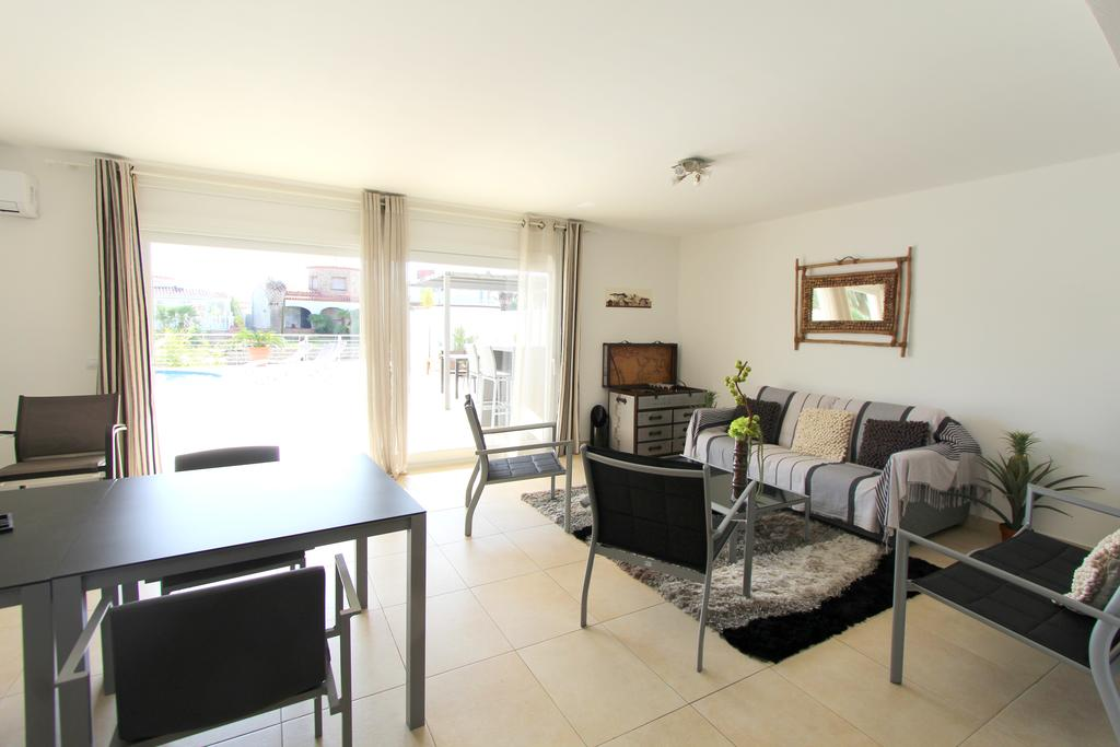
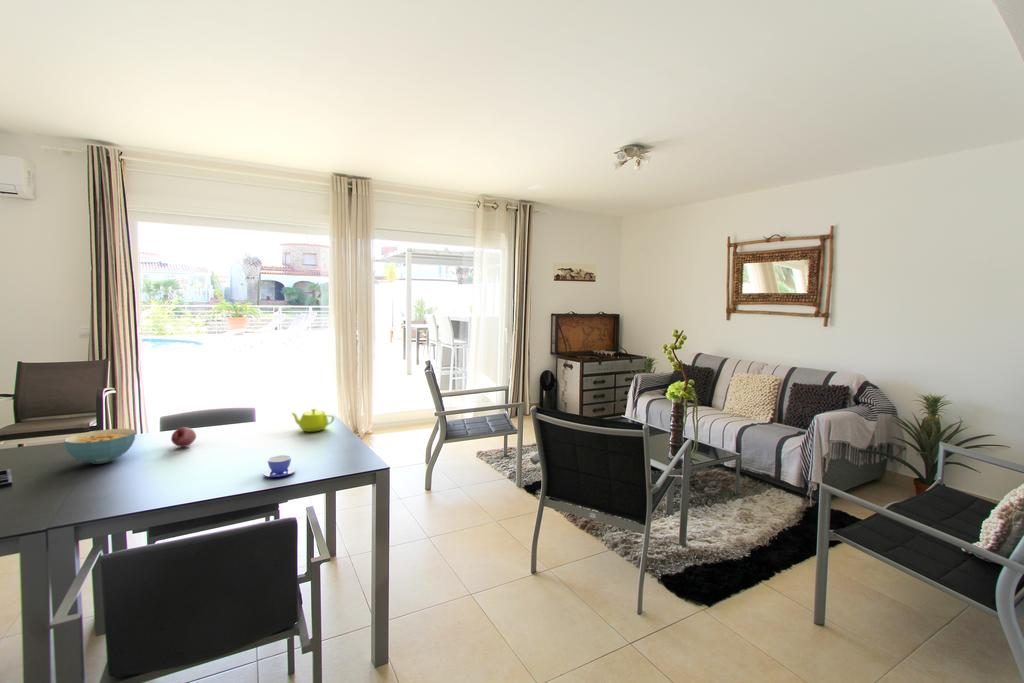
+ fruit [170,426,197,448]
+ teapot [290,407,335,433]
+ cereal bowl [63,428,137,465]
+ teacup [263,454,296,478]
